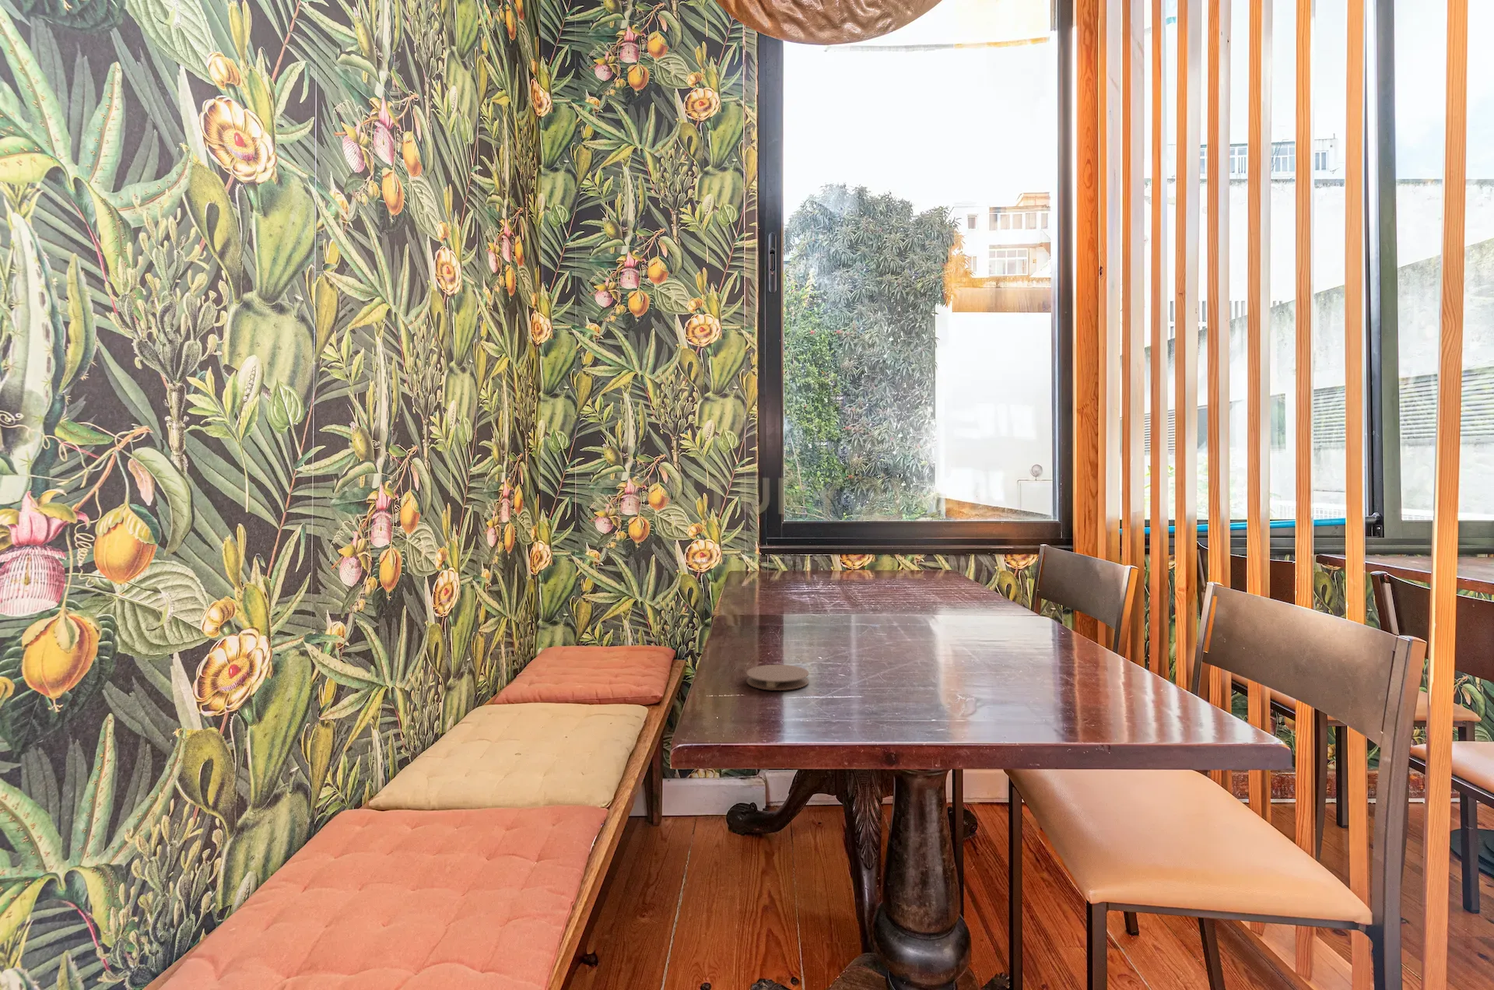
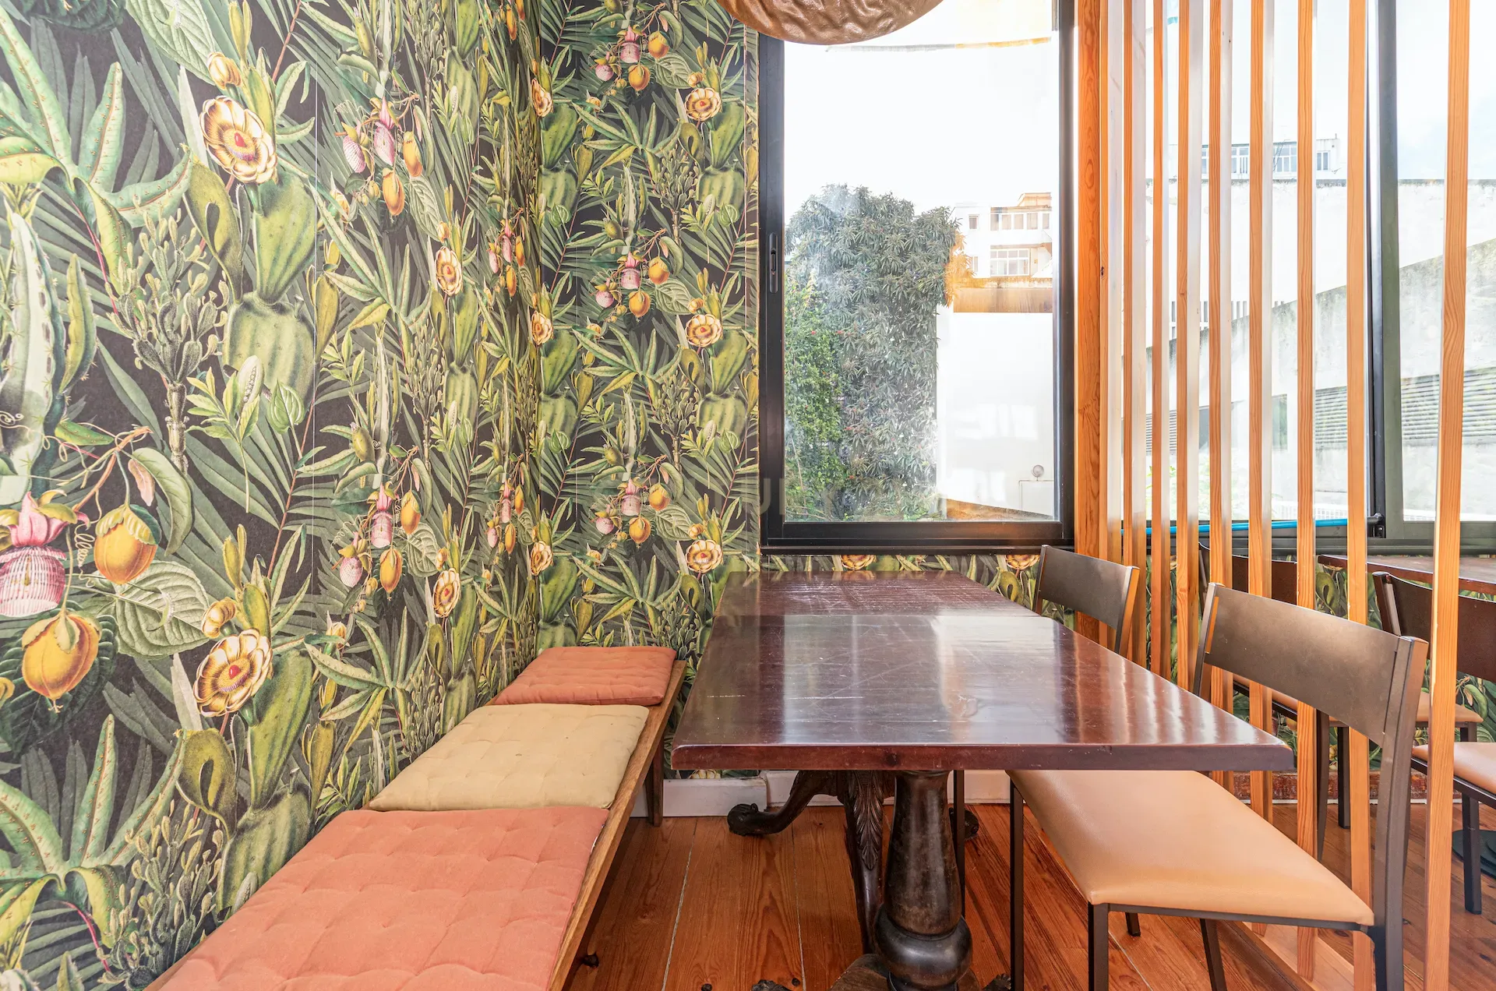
- coaster [745,664,810,692]
